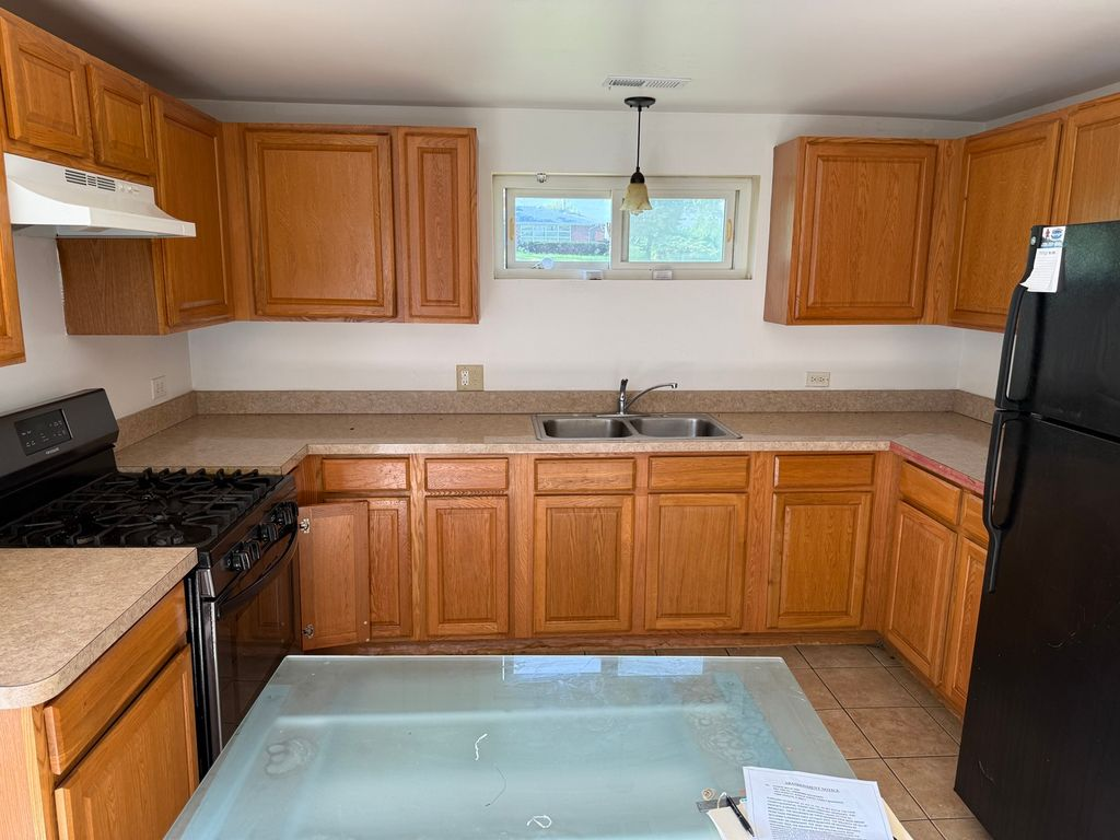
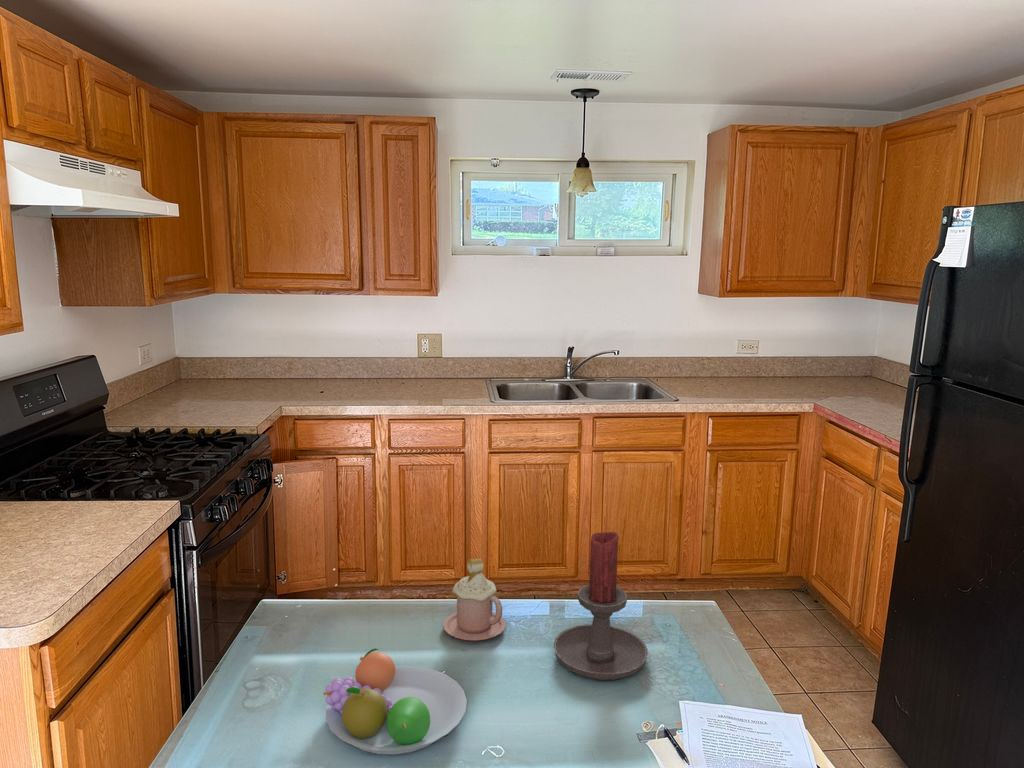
+ fruit bowl [322,647,468,756]
+ mug [442,558,507,642]
+ candle holder [552,531,649,681]
